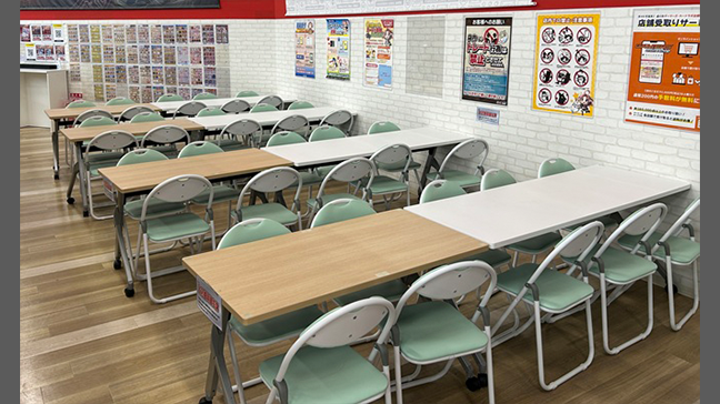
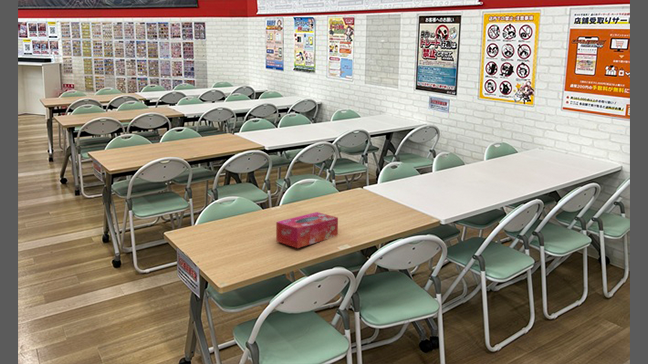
+ tissue box [275,211,339,249]
